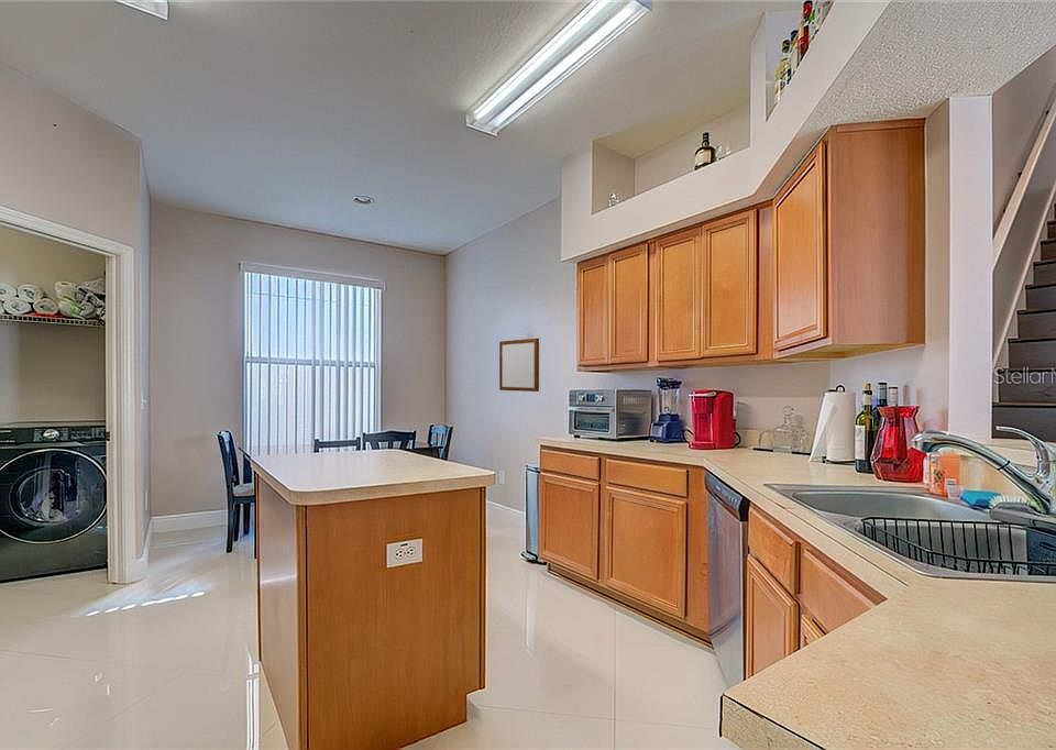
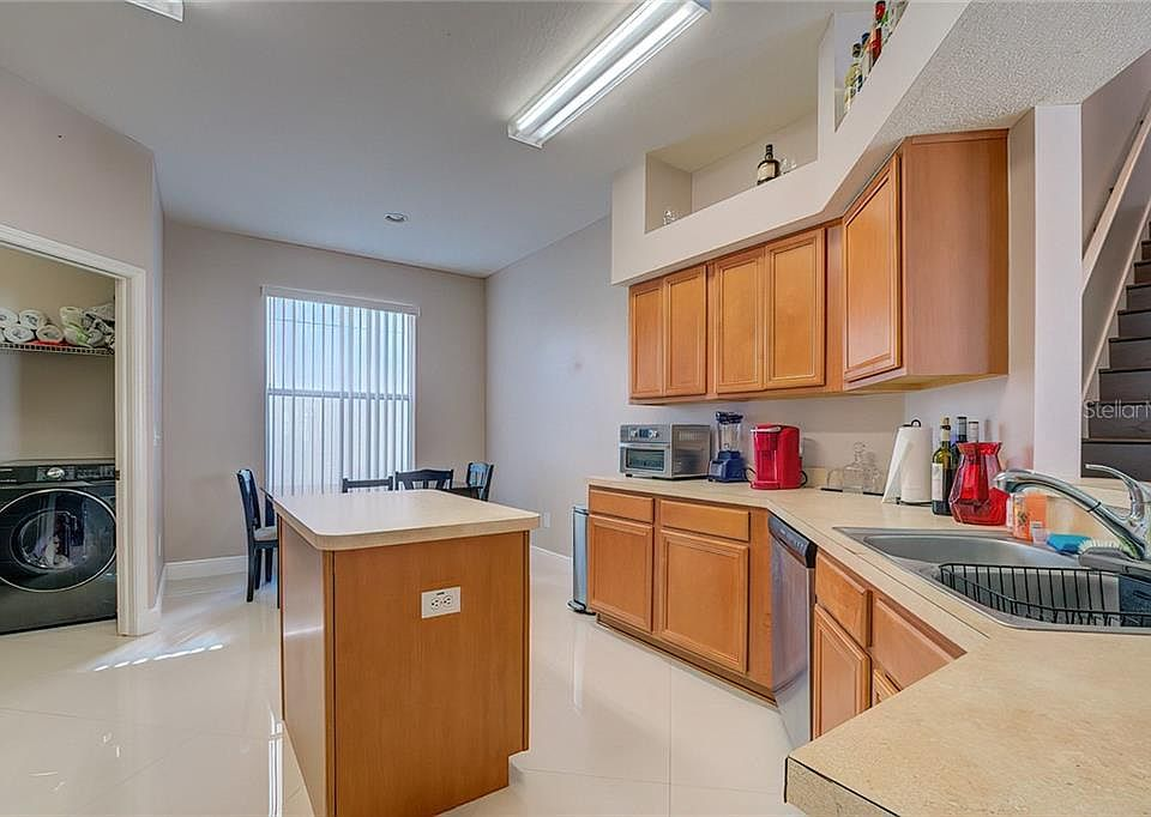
- writing board [498,338,540,393]
